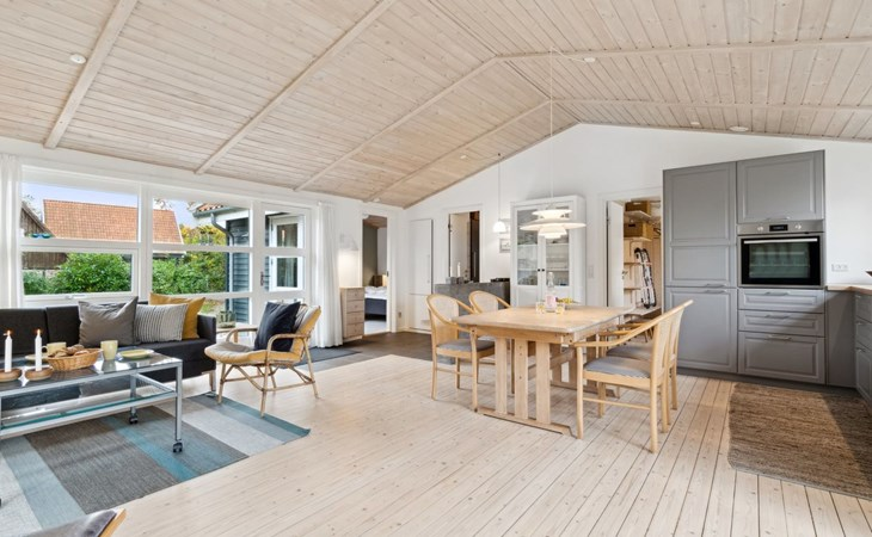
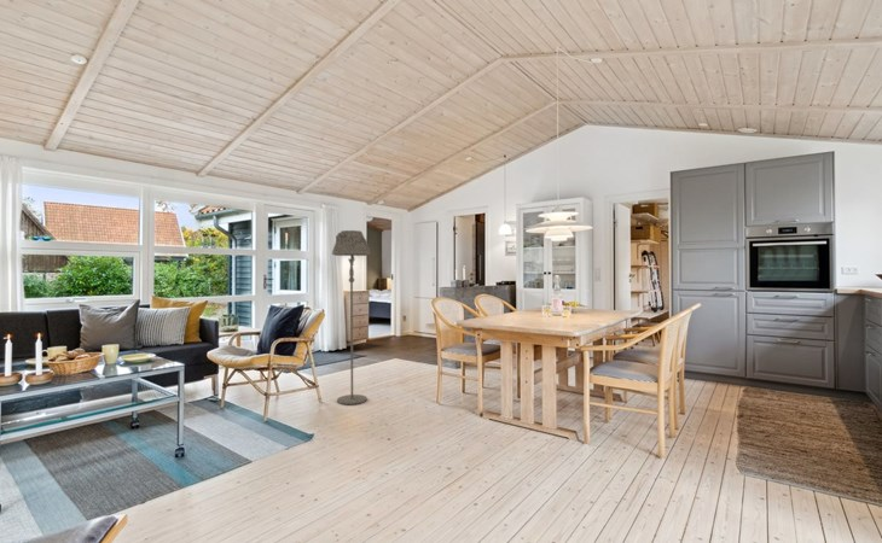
+ floor lamp [331,229,372,405]
